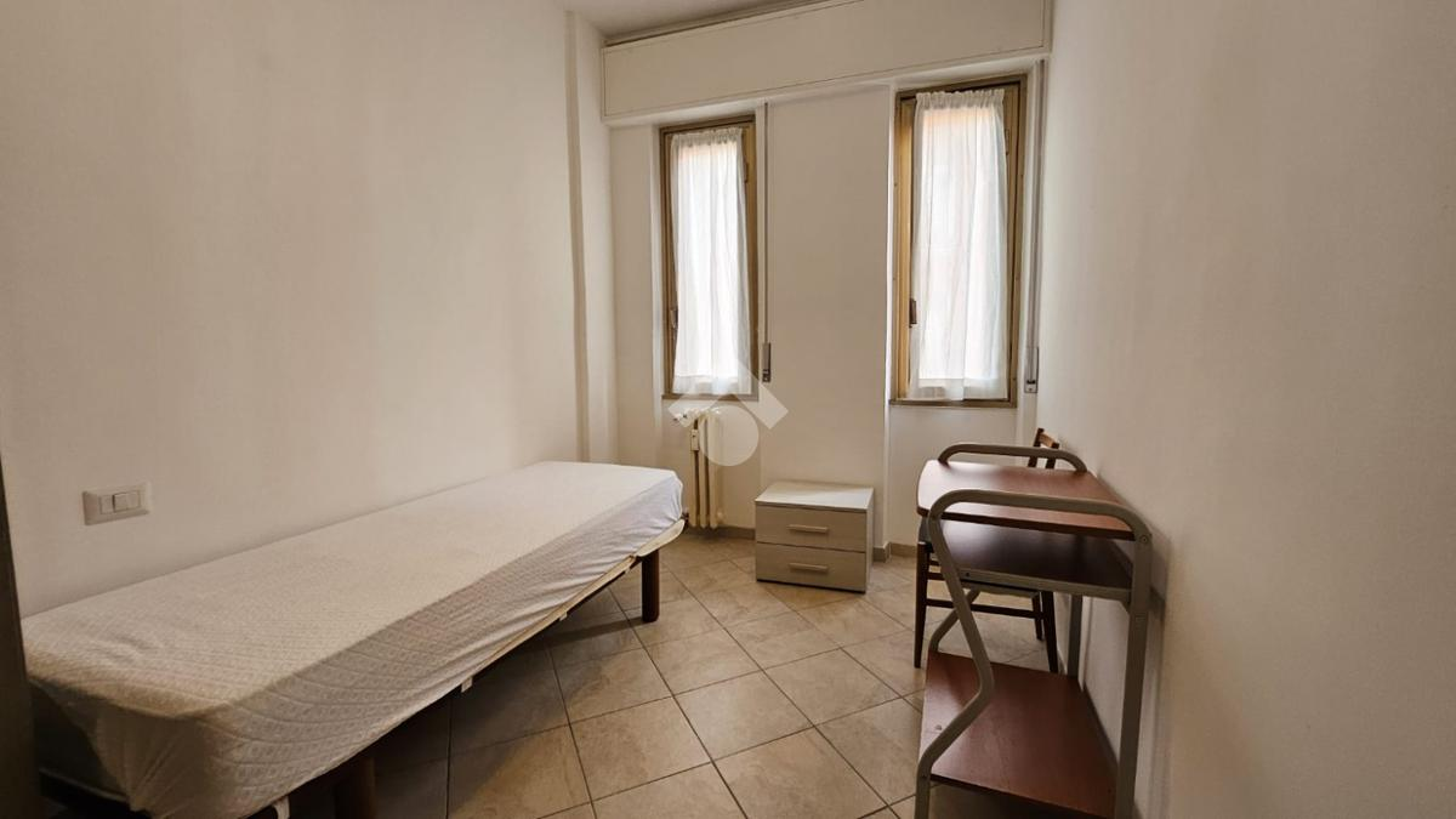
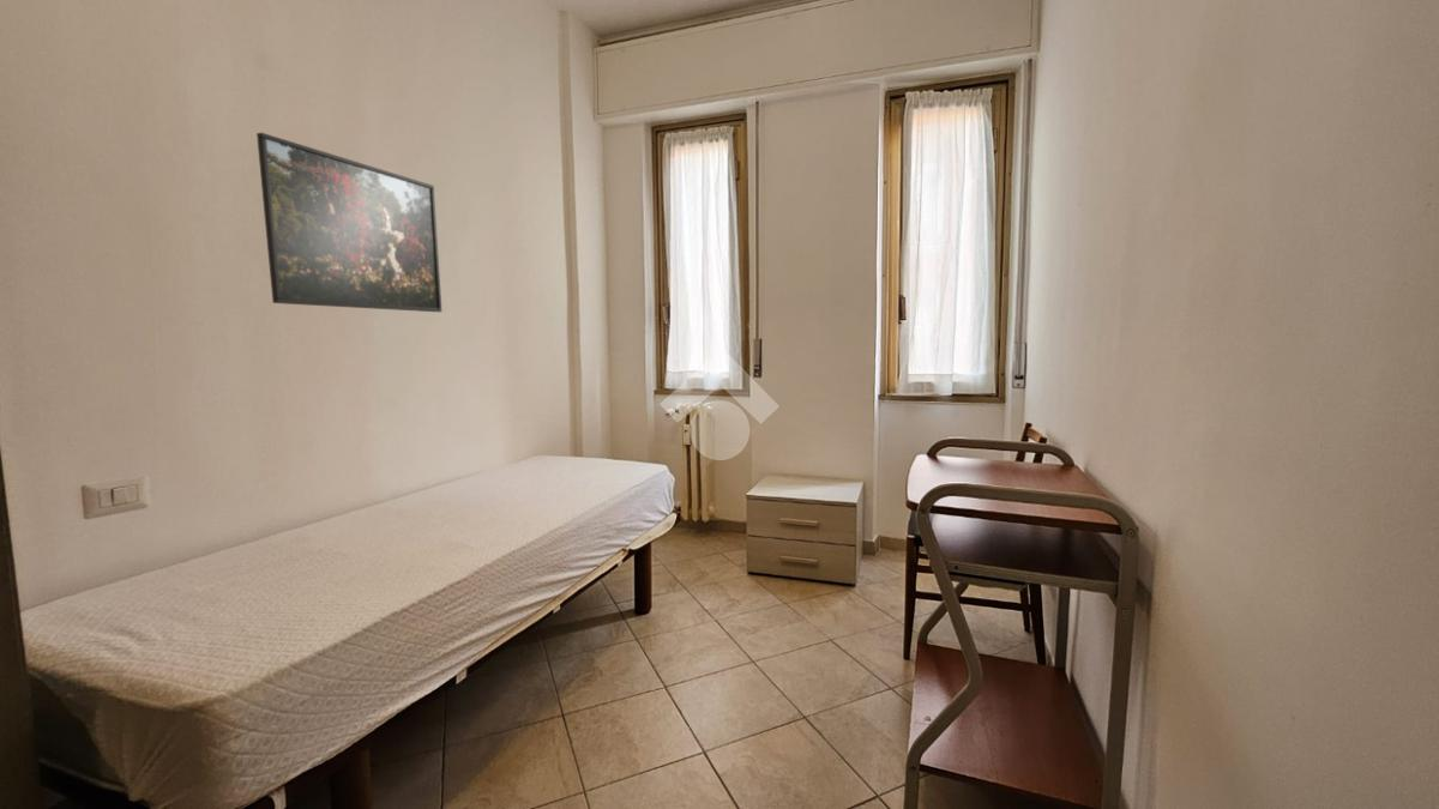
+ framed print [255,132,442,313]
